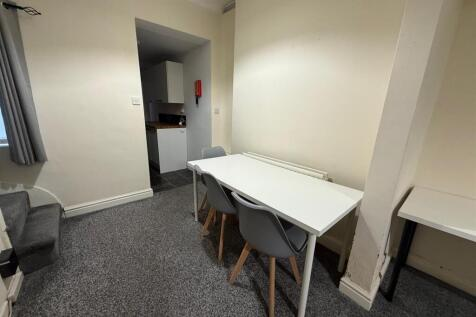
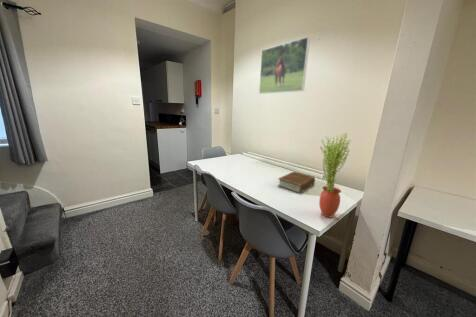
+ potted plant [318,132,353,218]
+ book [277,171,316,194]
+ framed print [258,36,311,95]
